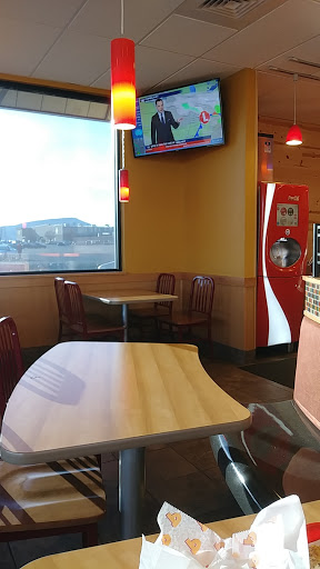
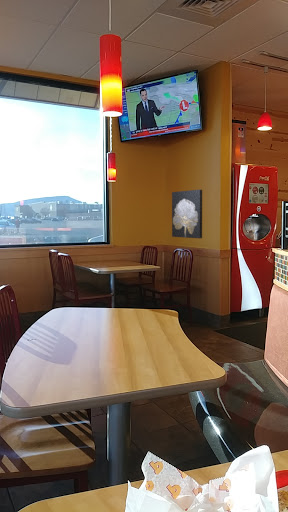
+ wall art [171,189,203,239]
